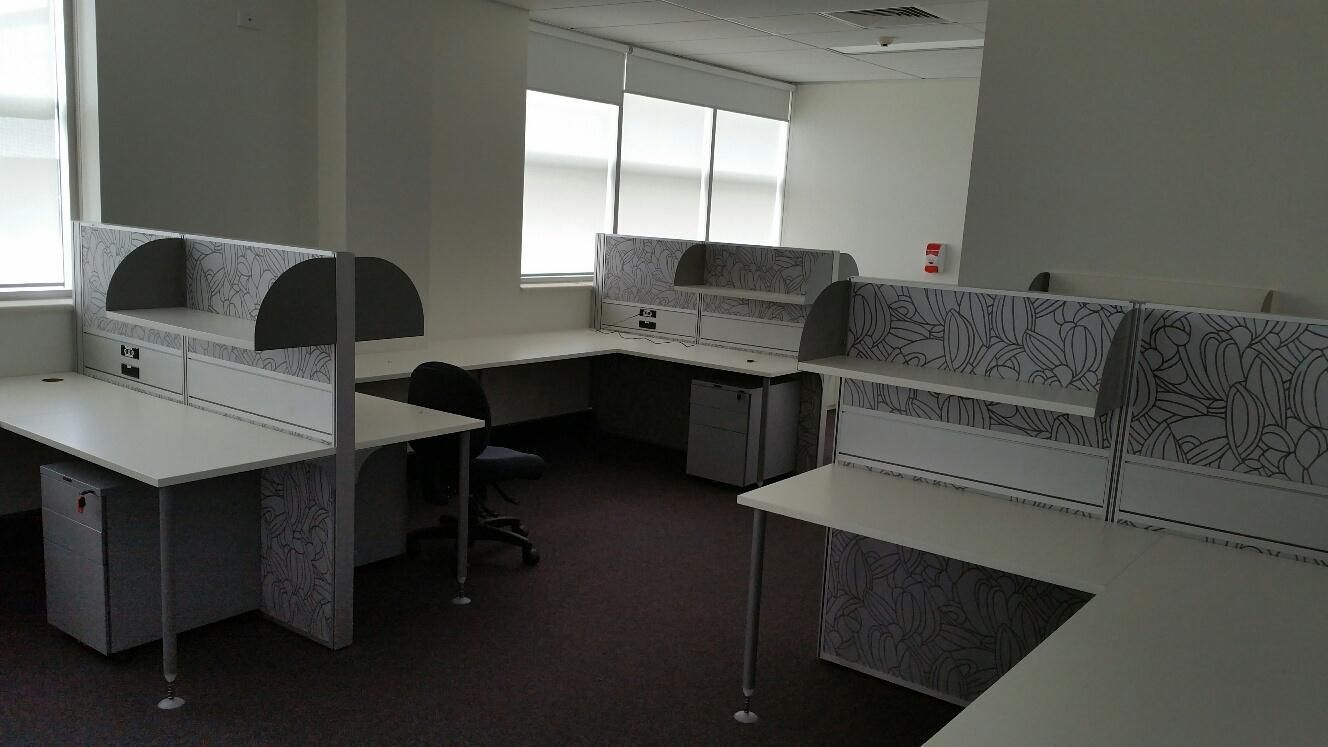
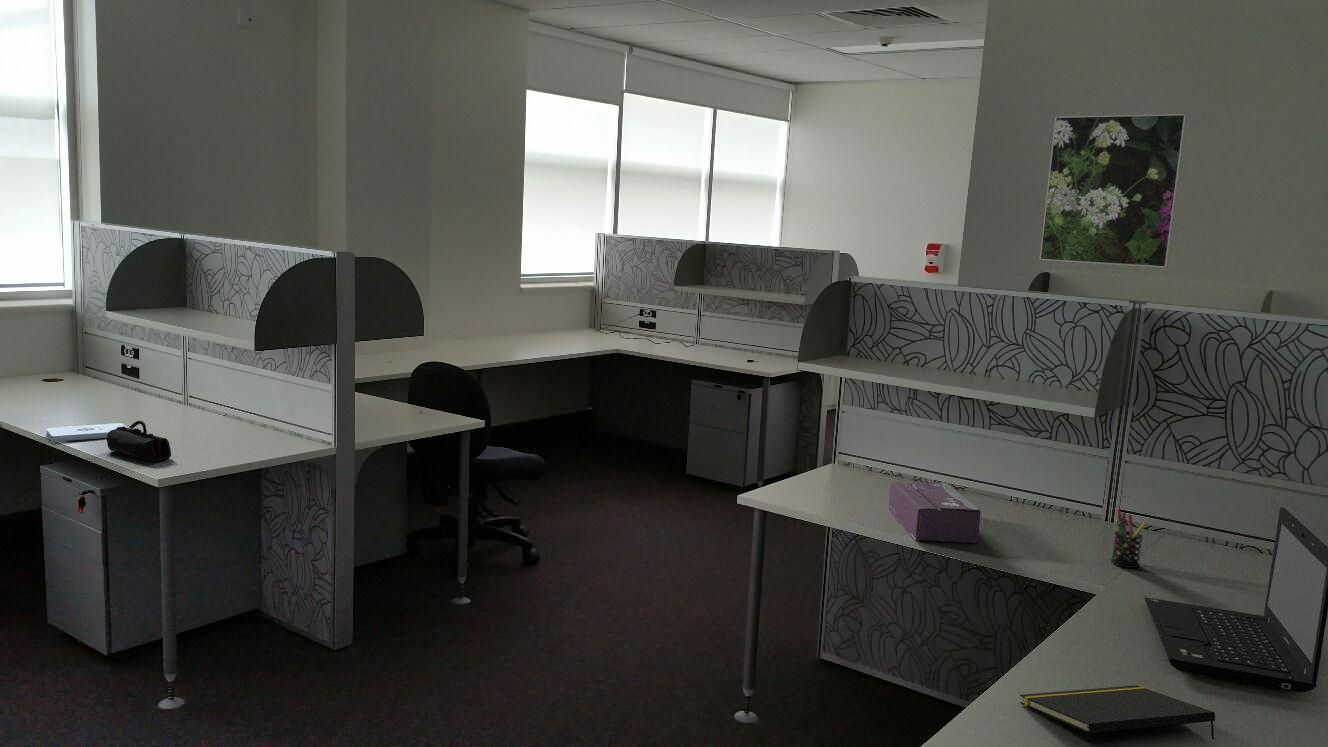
+ pen holder [1110,508,1148,569]
+ notepad [45,422,128,443]
+ laptop [1144,506,1328,693]
+ tissue box [888,481,982,544]
+ pencil case [106,420,172,463]
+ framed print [1039,113,1188,269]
+ notepad [1019,684,1216,740]
